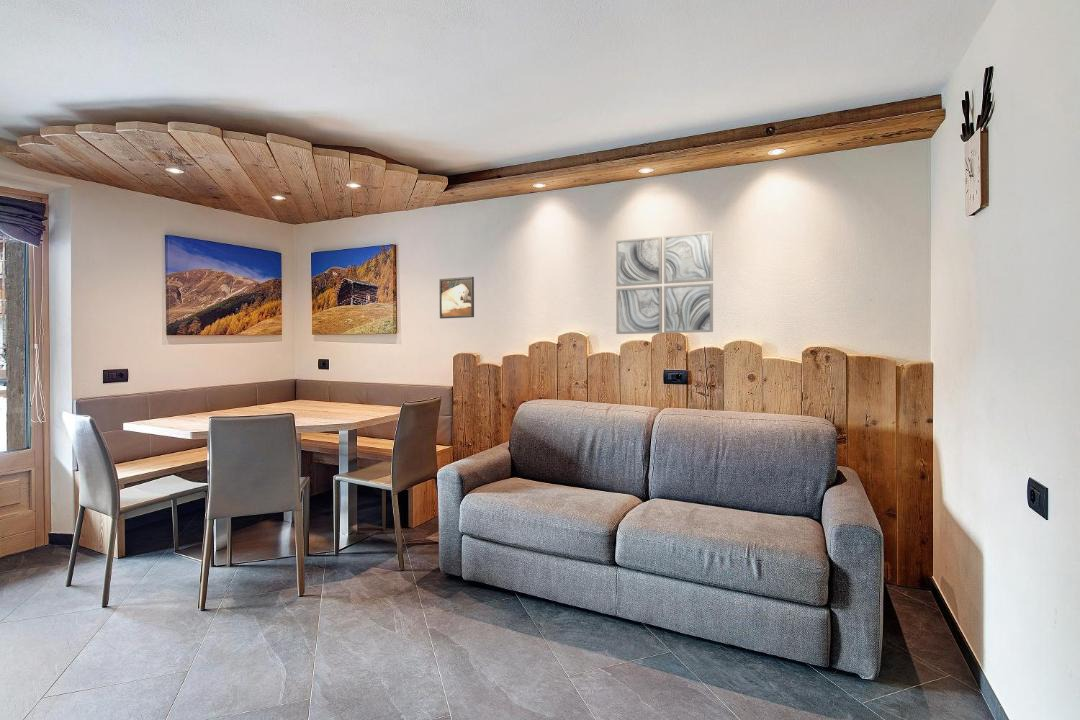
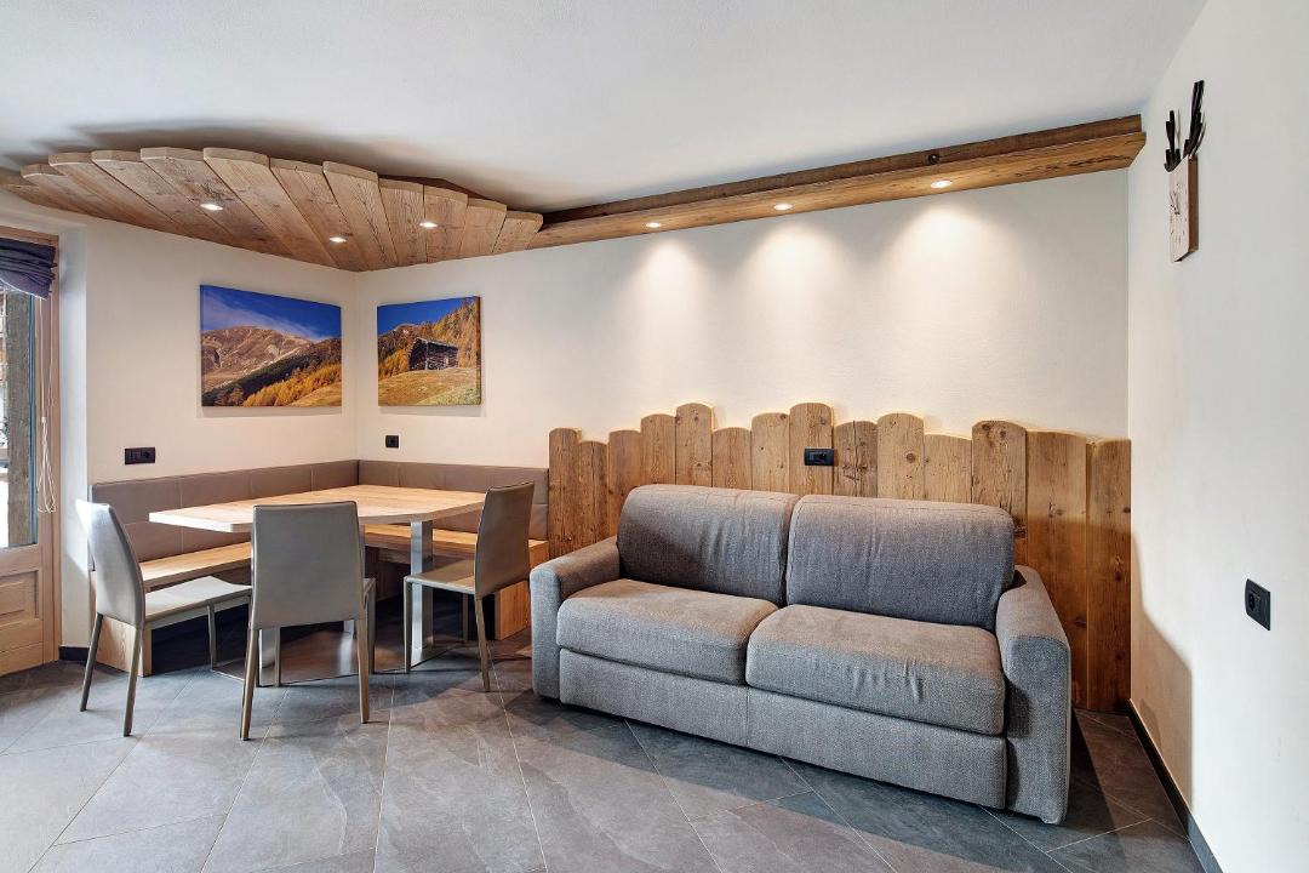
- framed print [439,276,475,320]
- wall art [615,230,714,335]
